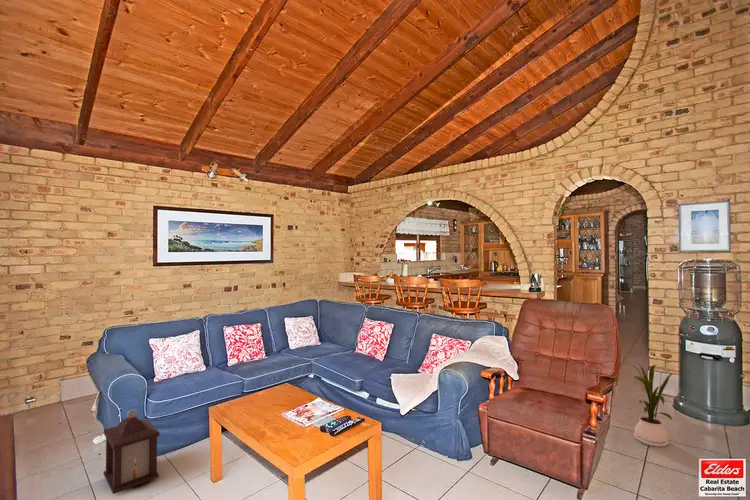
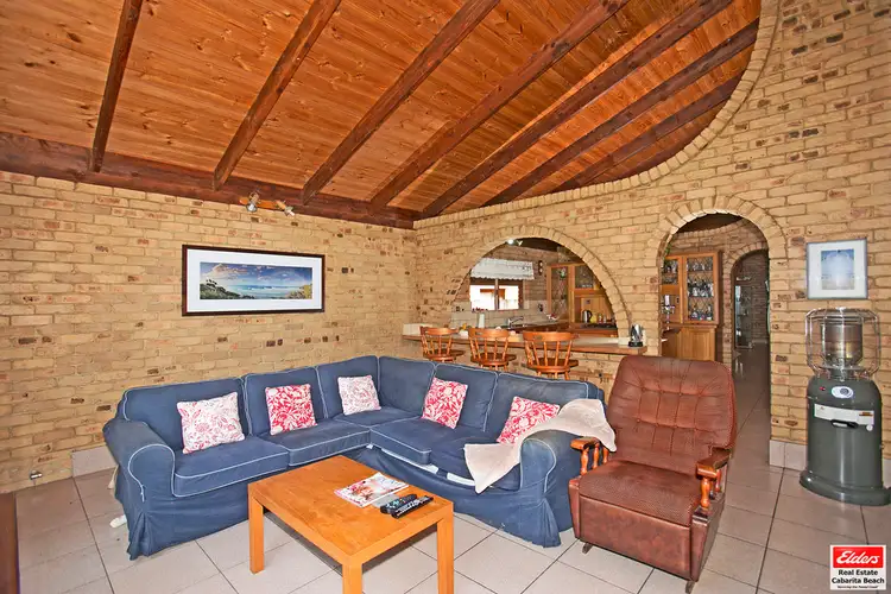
- house plant [627,362,674,448]
- lantern [103,408,160,495]
